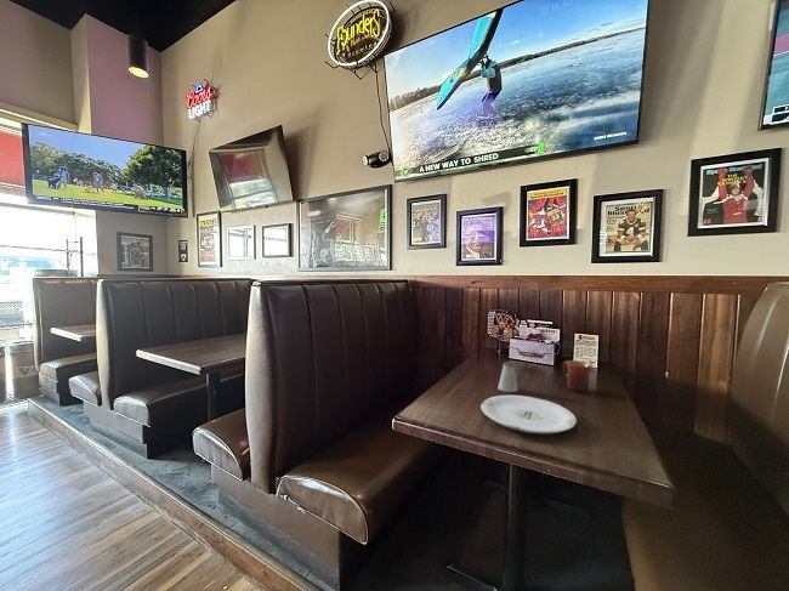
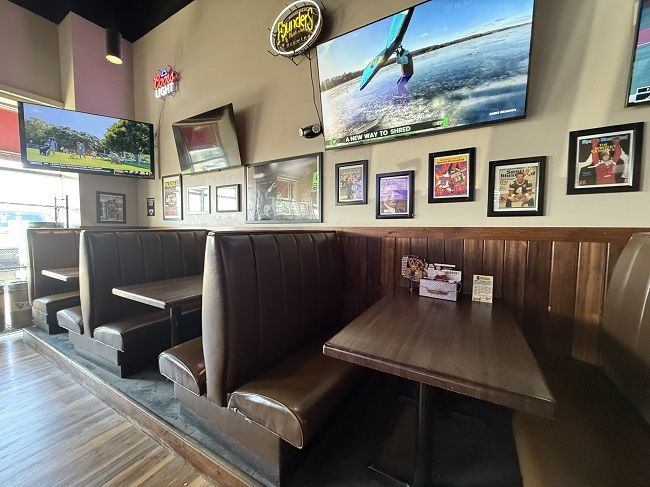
- mug [562,359,594,393]
- saltshaker [496,360,520,393]
- plate [479,394,578,436]
